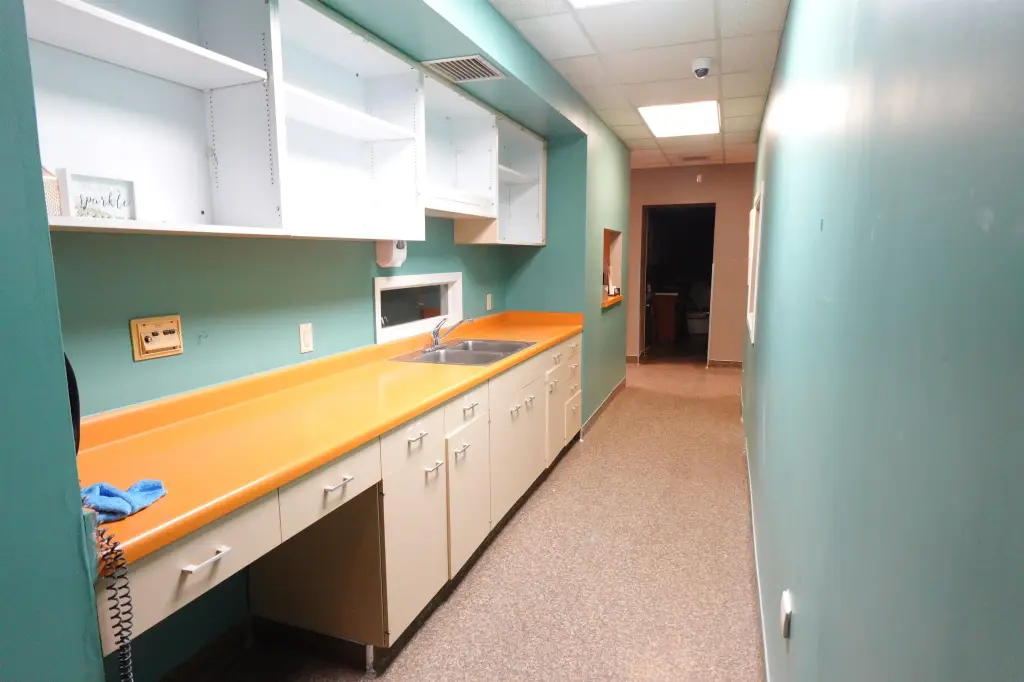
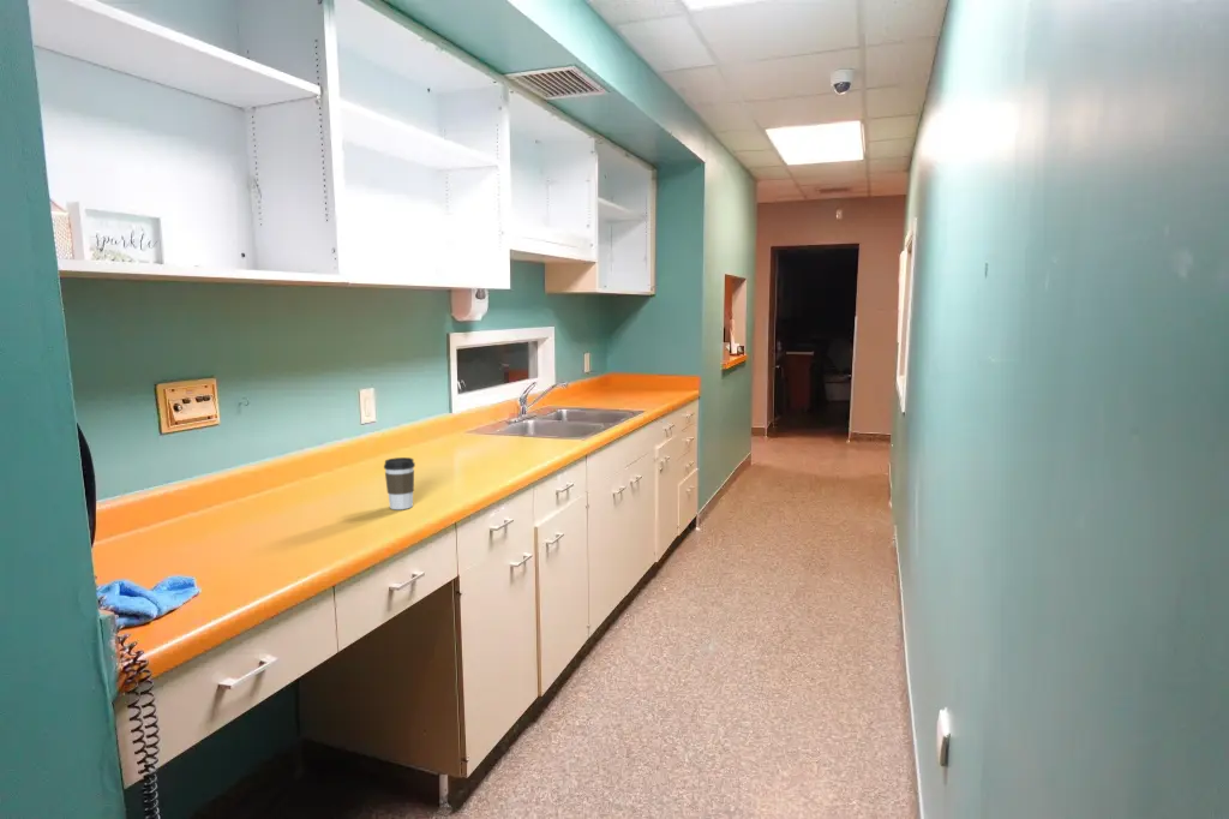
+ coffee cup [383,456,416,510]
